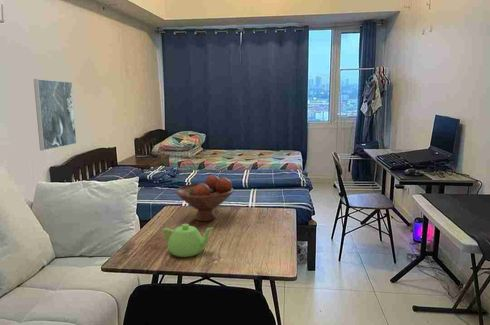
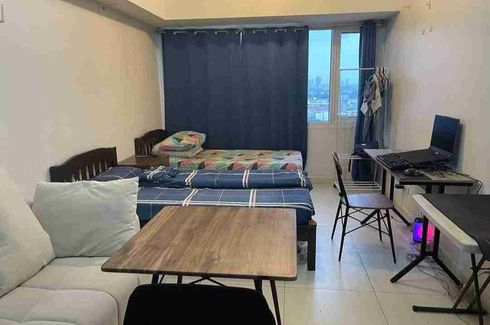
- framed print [33,78,77,151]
- fruit bowl [175,174,234,222]
- teapot [162,223,215,258]
